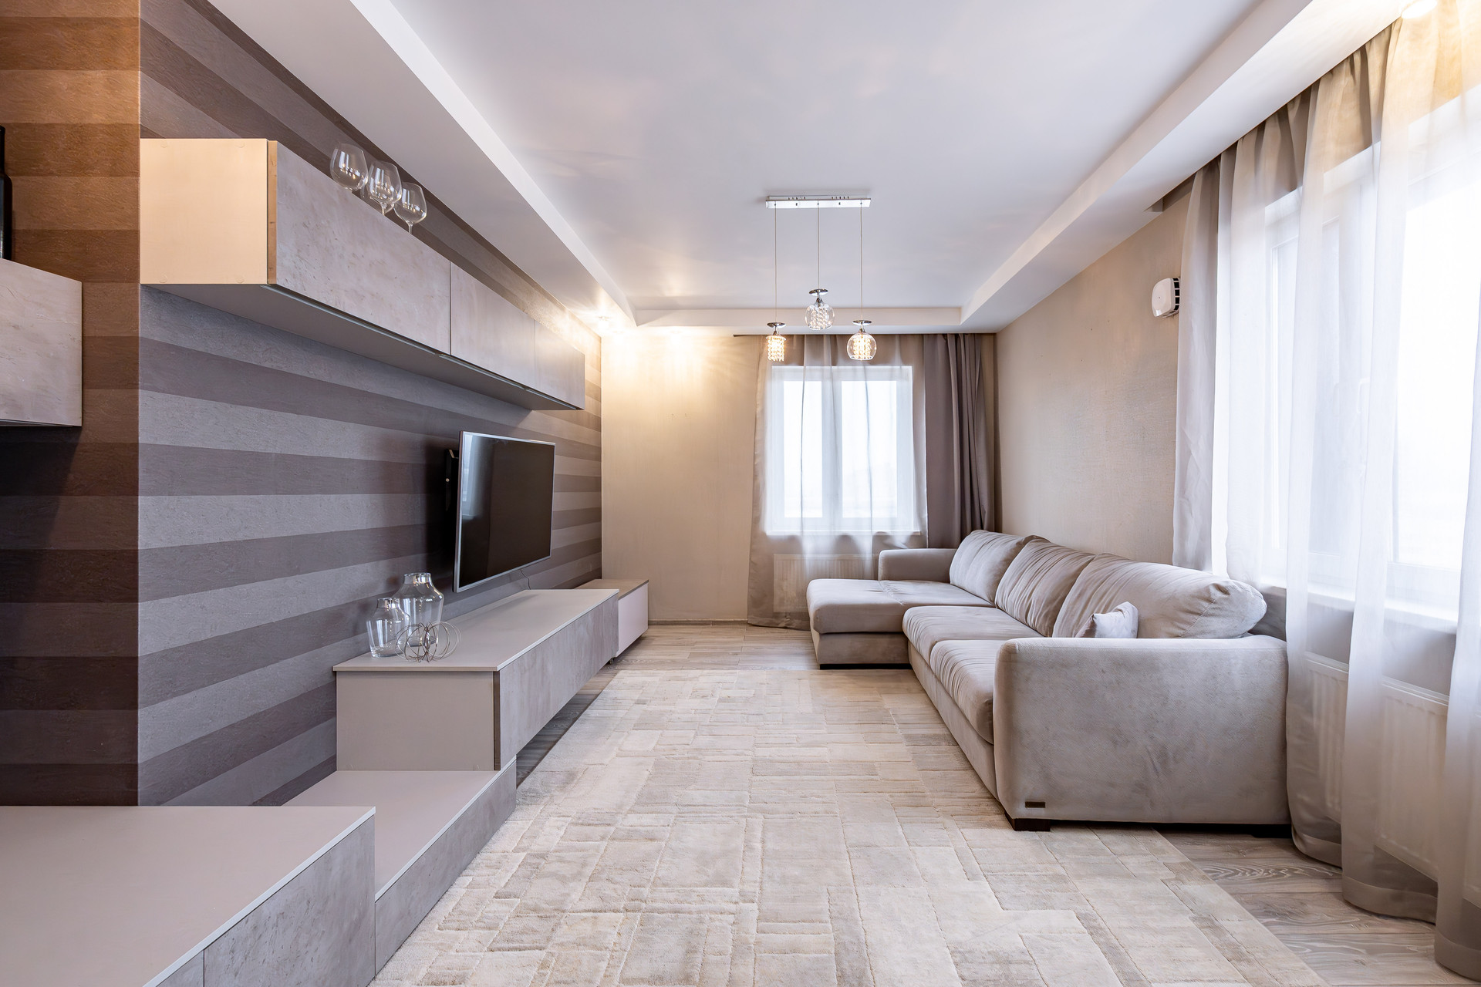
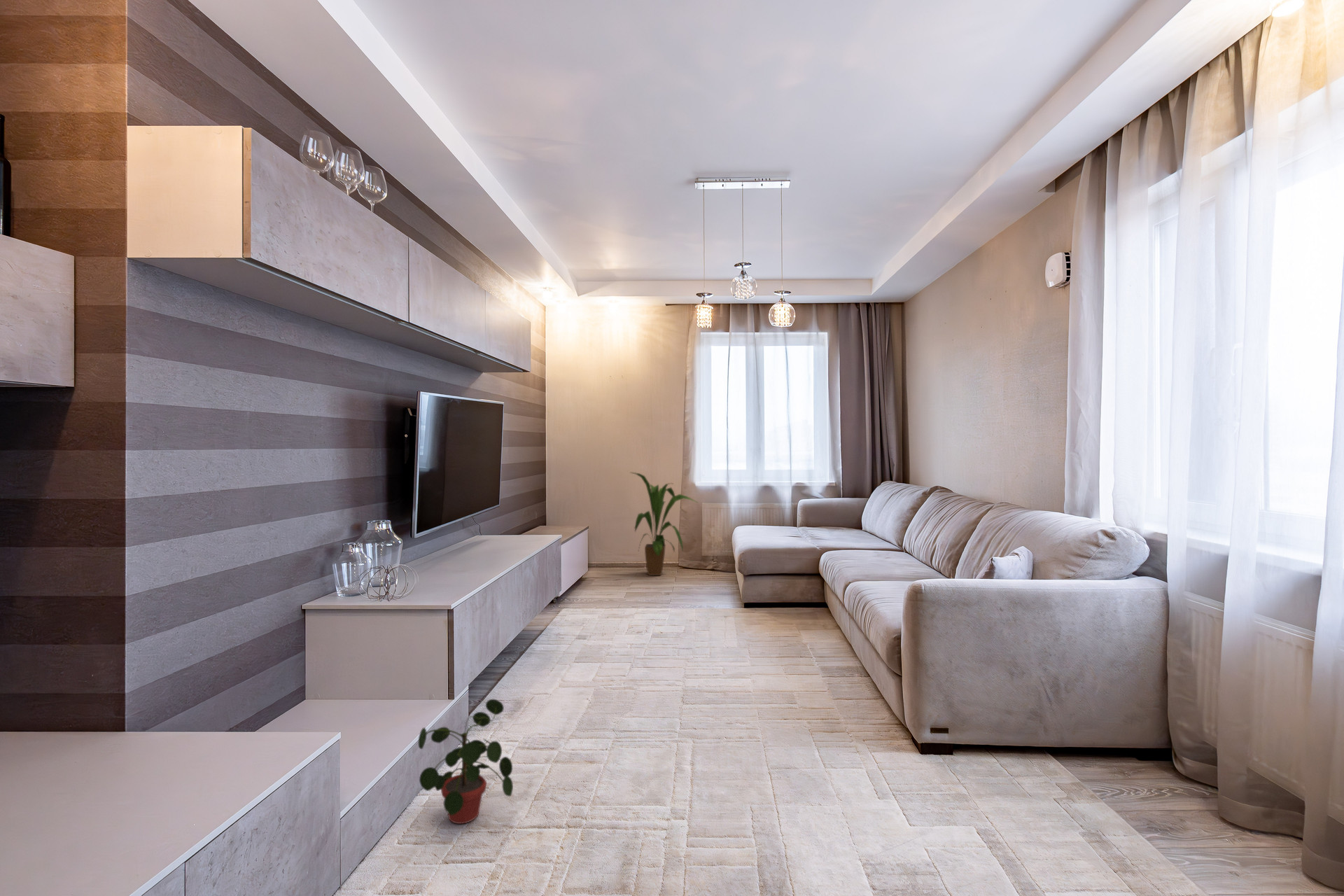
+ potted plant [418,699,514,825]
+ house plant [629,472,699,576]
